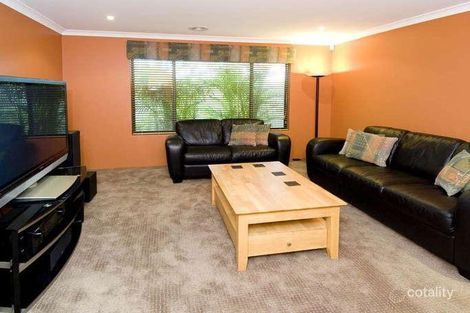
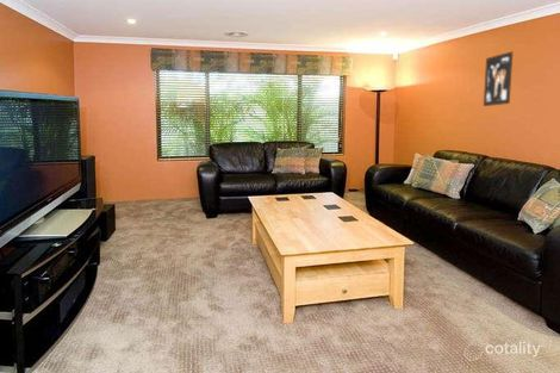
+ wall art [483,50,514,107]
